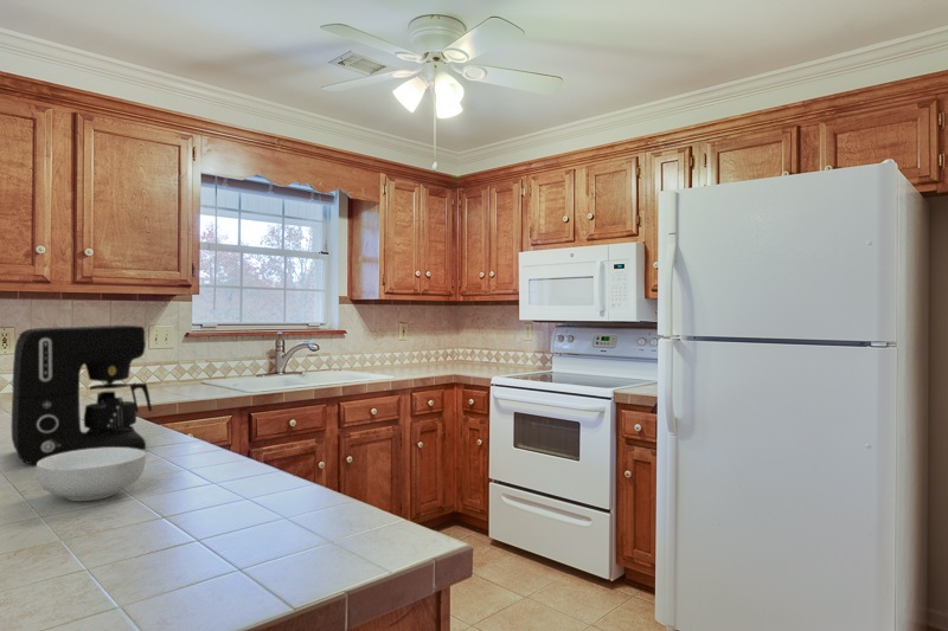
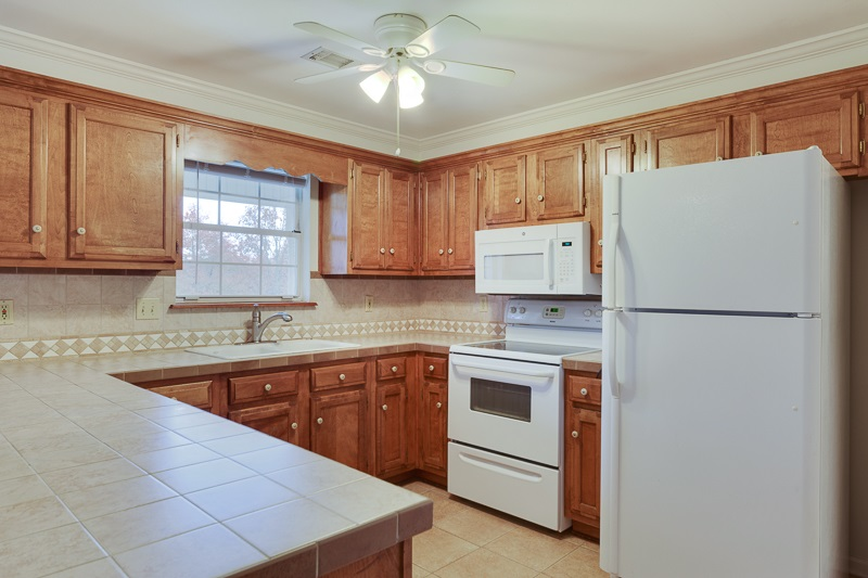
- cereal bowl [36,448,147,502]
- coffee maker [11,324,153,465]
